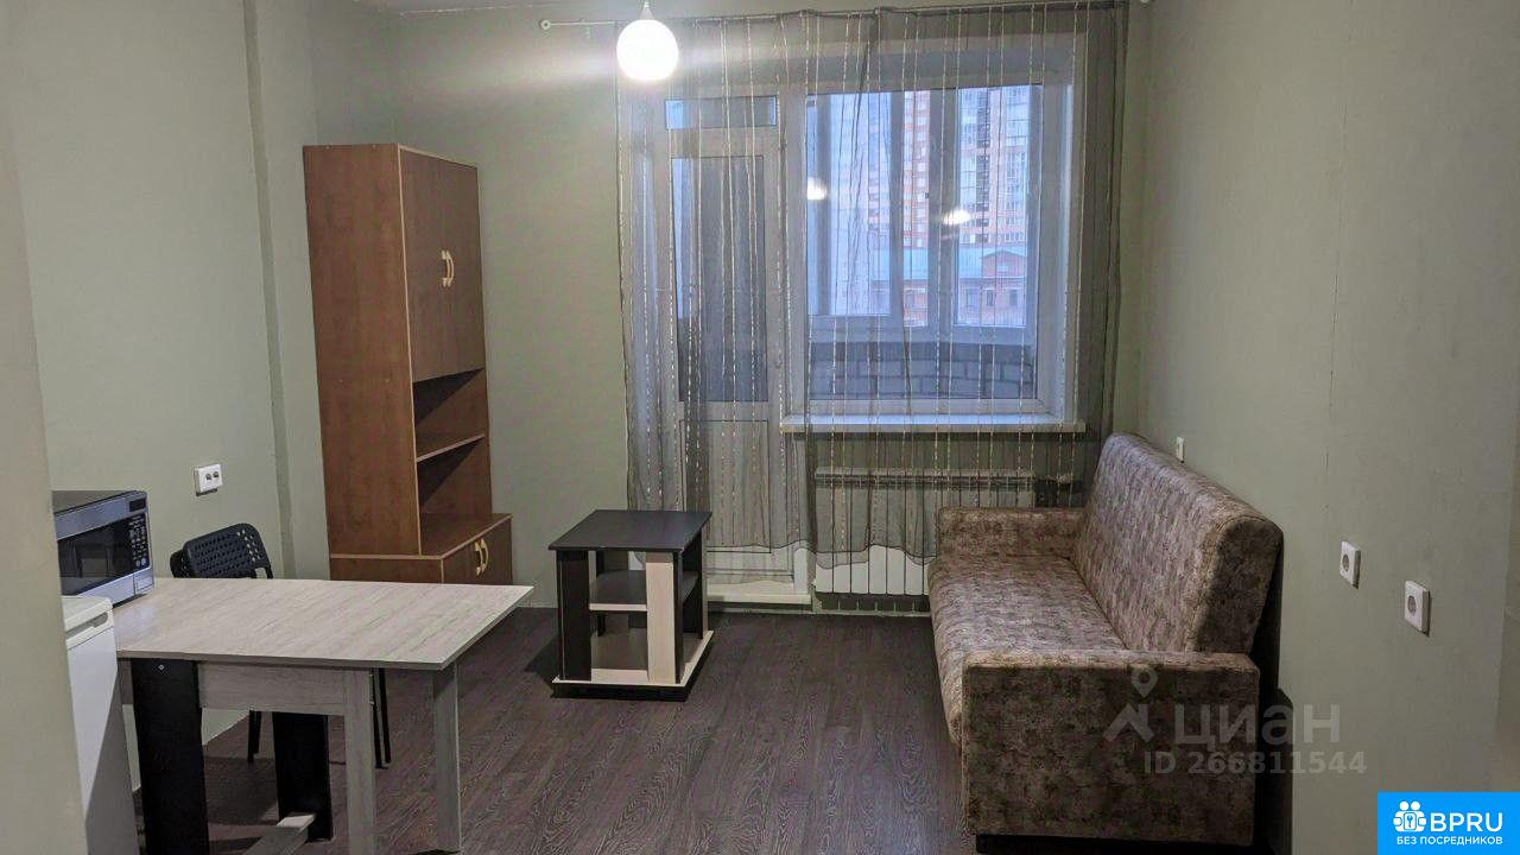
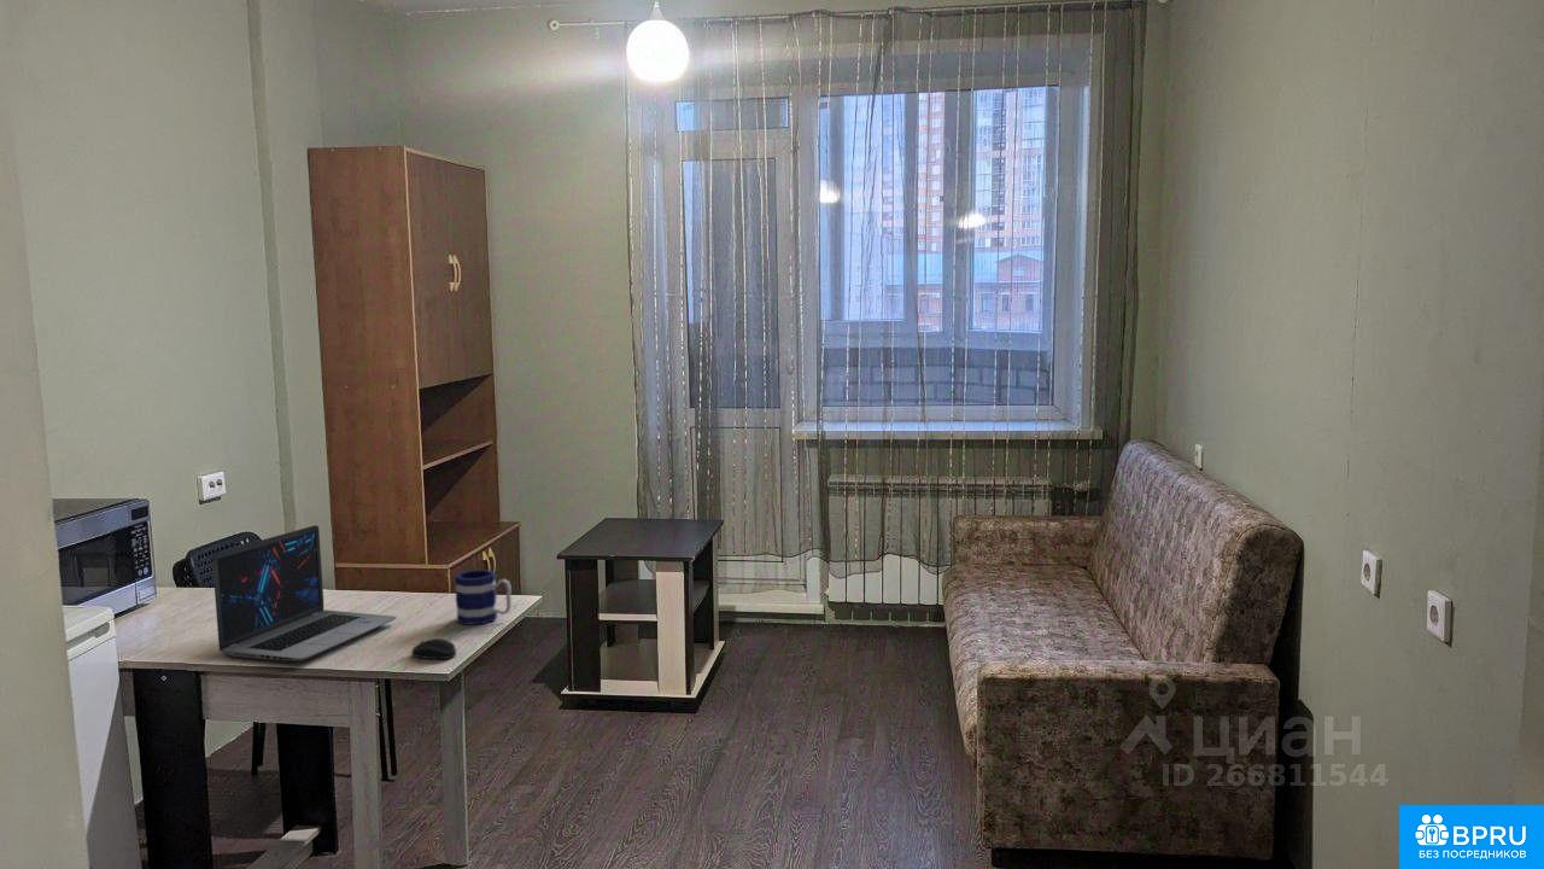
+ mug [454,568,513,626]
+ computer mouse [411,637,457,660]
+ laptop [211,524,398,664]
